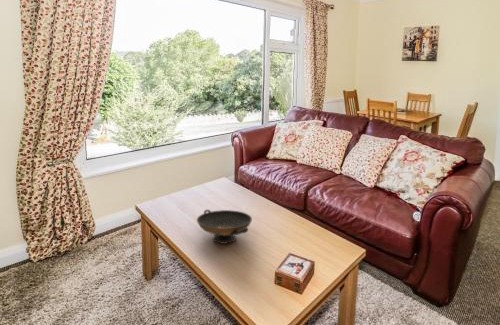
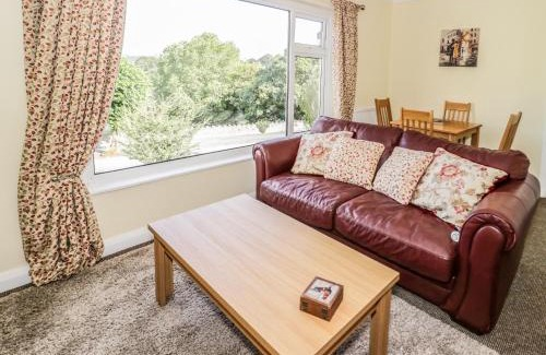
- decorative bowl [196,209,253,245]
